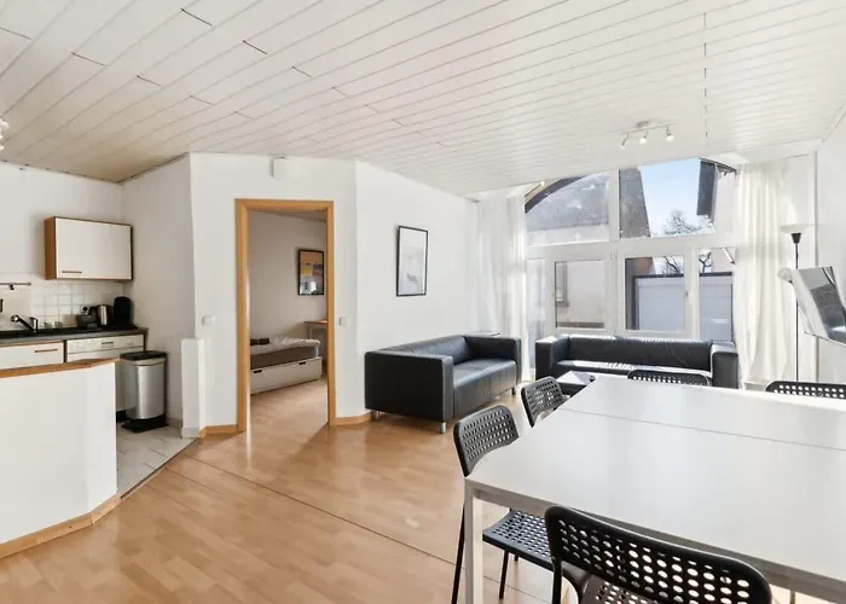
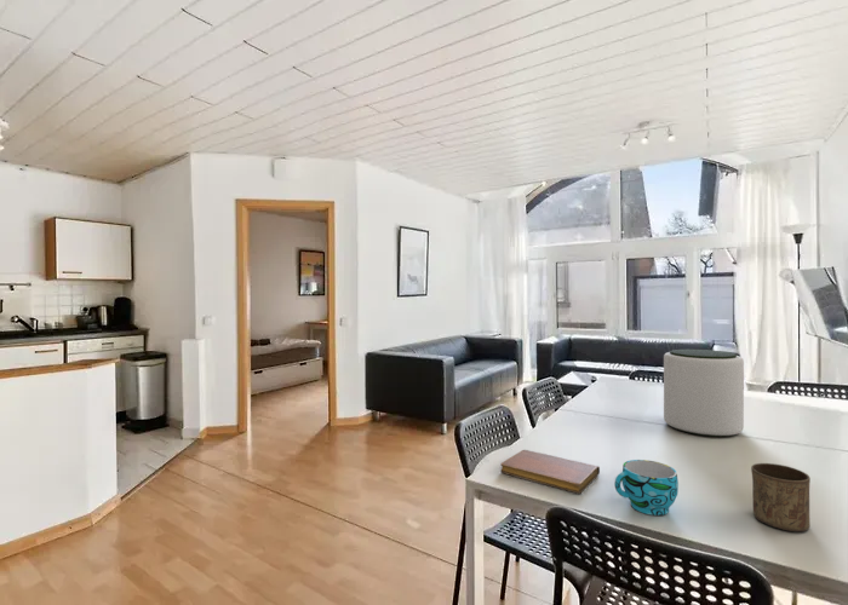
+ cup [613,459,680,517]
+ notebook [499,449,601,495]
+ plant pot [663,348,745,438]
+ cup [750,462,812,532]
